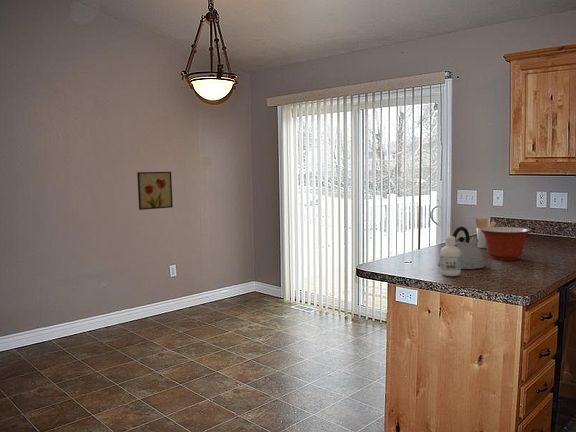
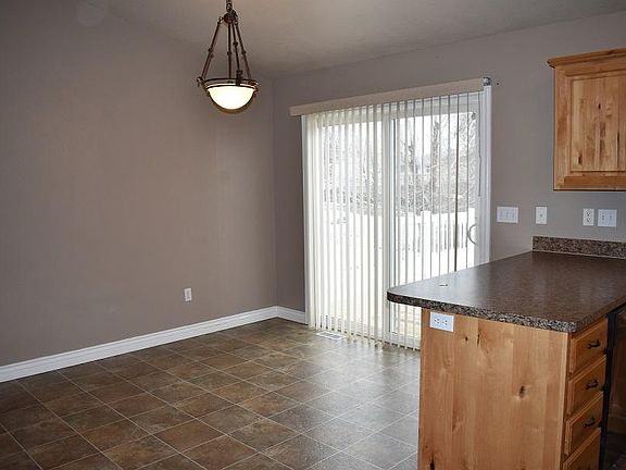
- mixing bowl [481,226,531,261]
- utensil holder [475,217,497,249]
- wall art [136,171,174,211]
- kettle [437,226,486,270]
- bottle [439,235,462,277]
